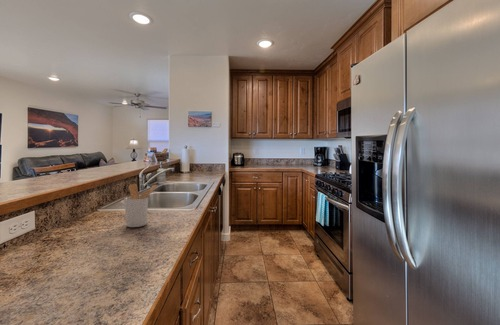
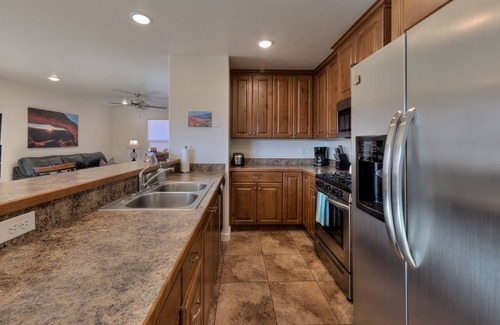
- utensil holder [123,182,159,228]
